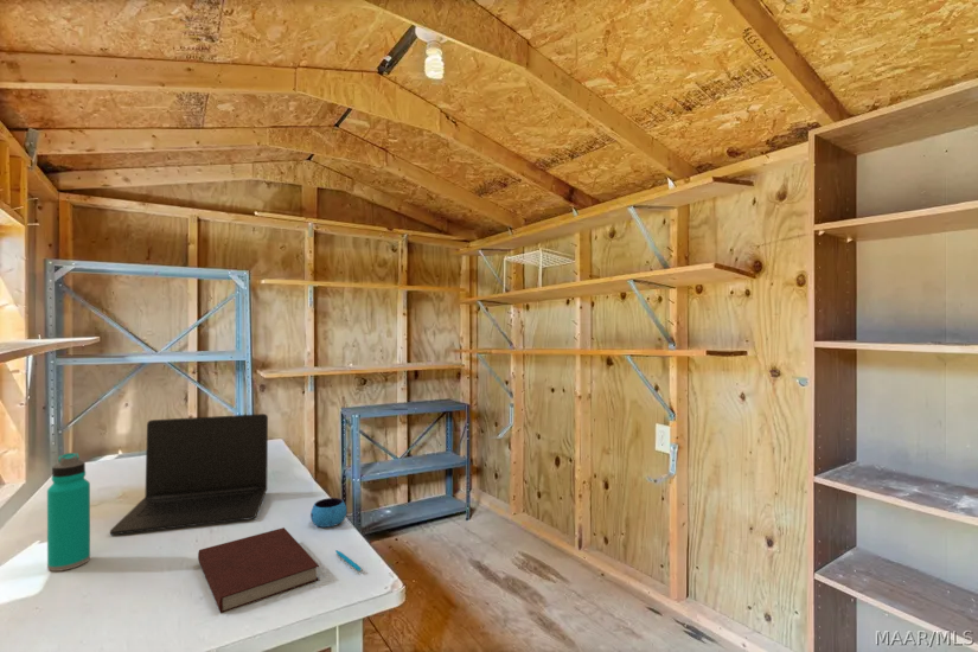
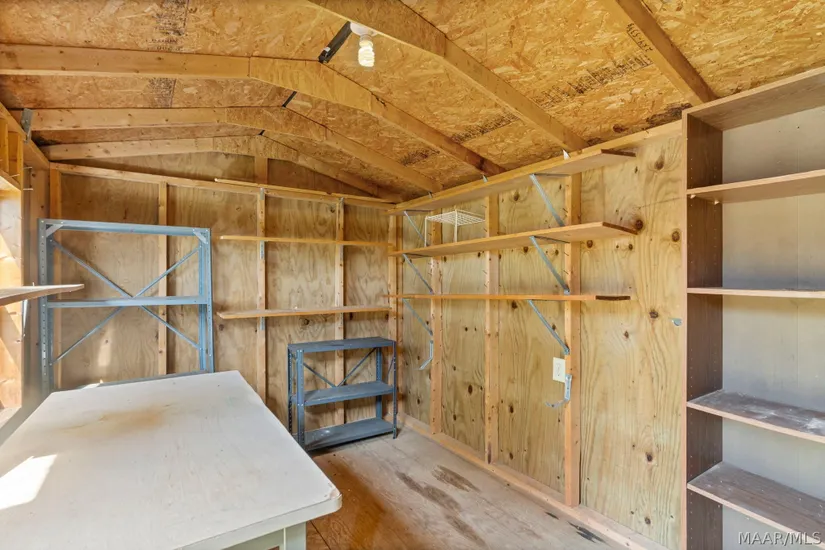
- laptop [109,413,269,536]
- water bottle [46,452,91,573]
- pen [334,549,363,573]
- notebook [197,526,320,614]
- mug [309,497,347,529]
